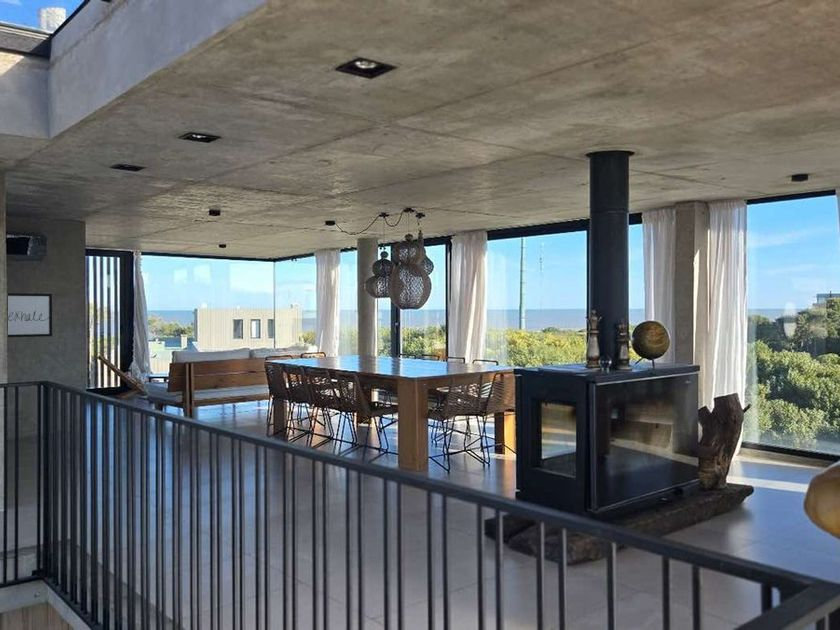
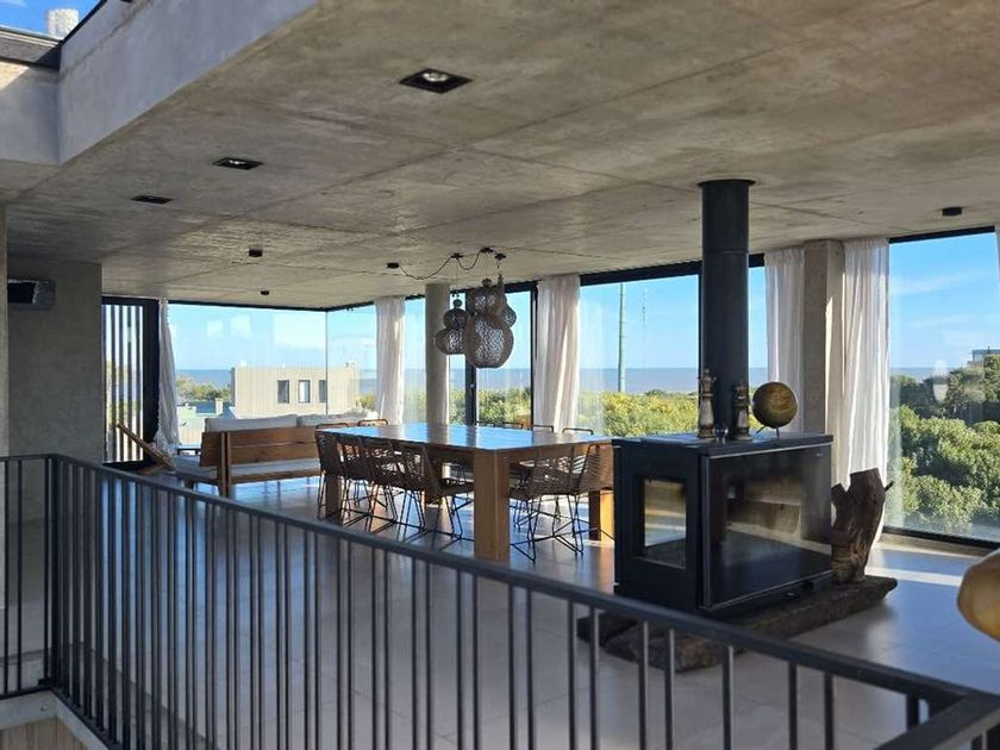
- wall art [7,292,53,338]
